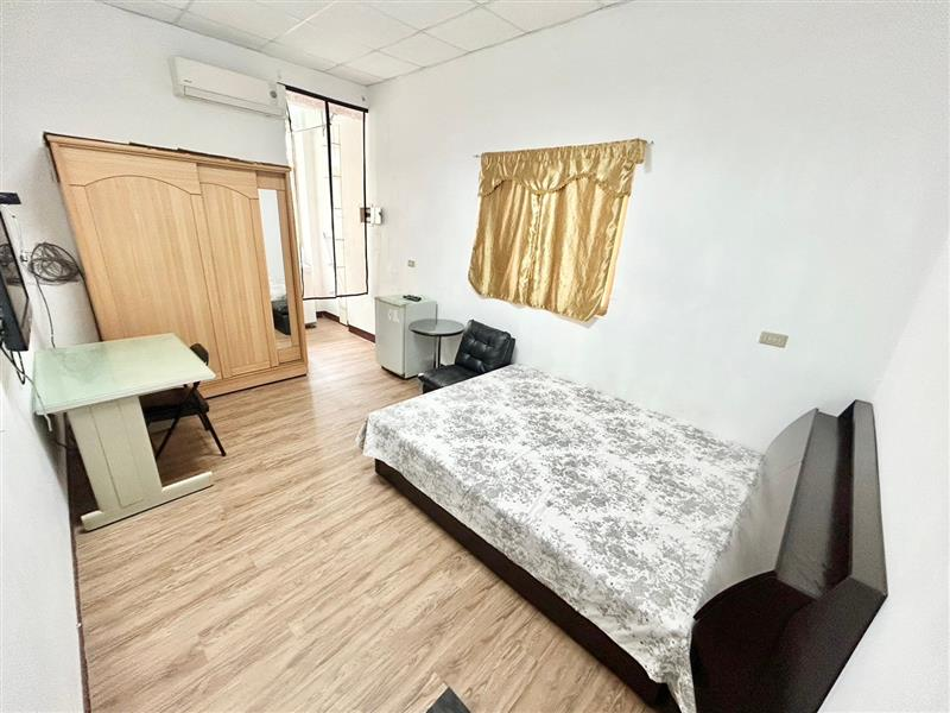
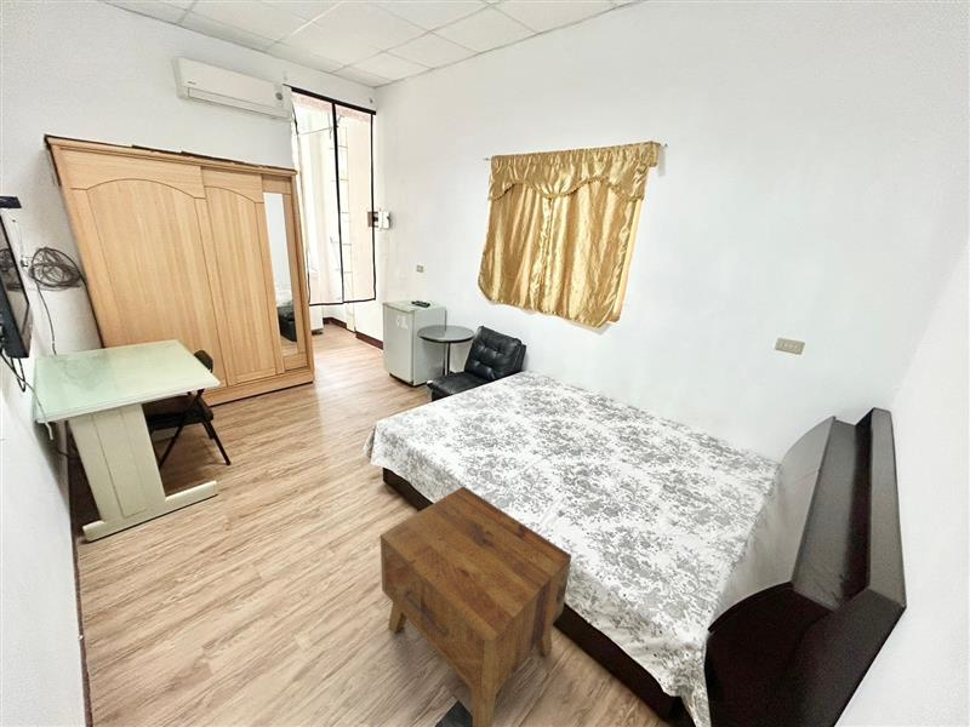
+ side table [380,485,572,727]
